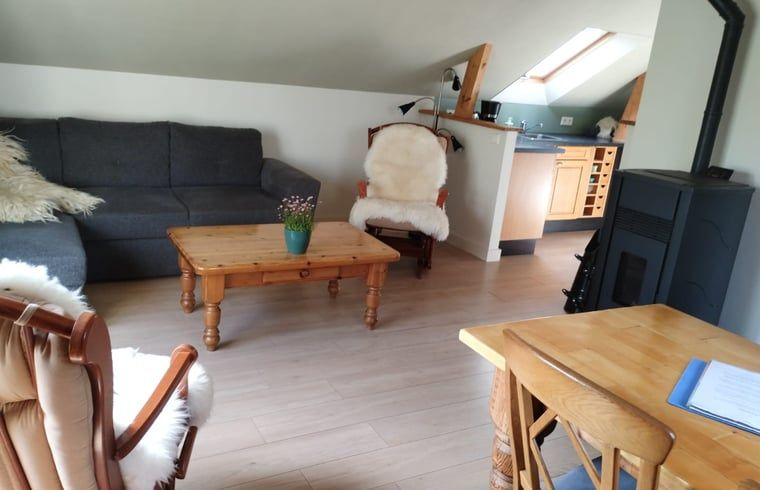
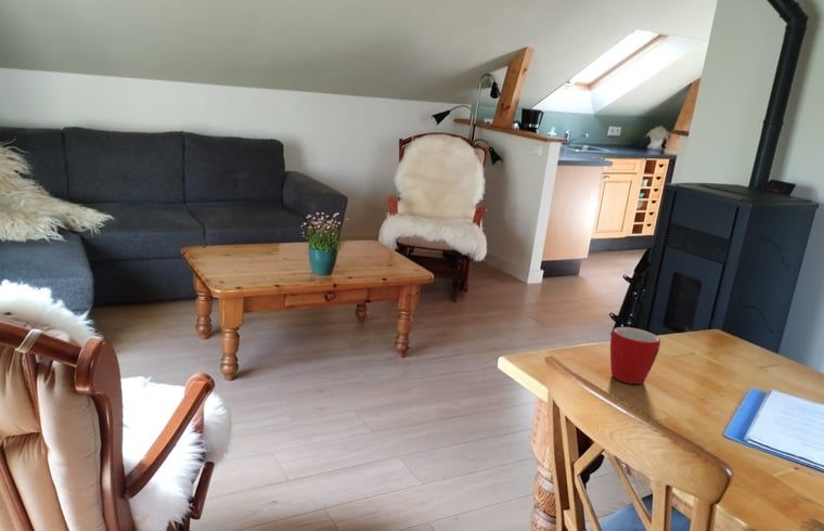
+ mug [609,326,661,385]
